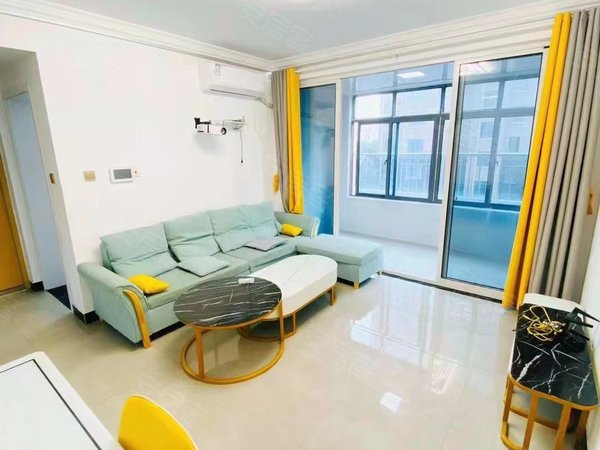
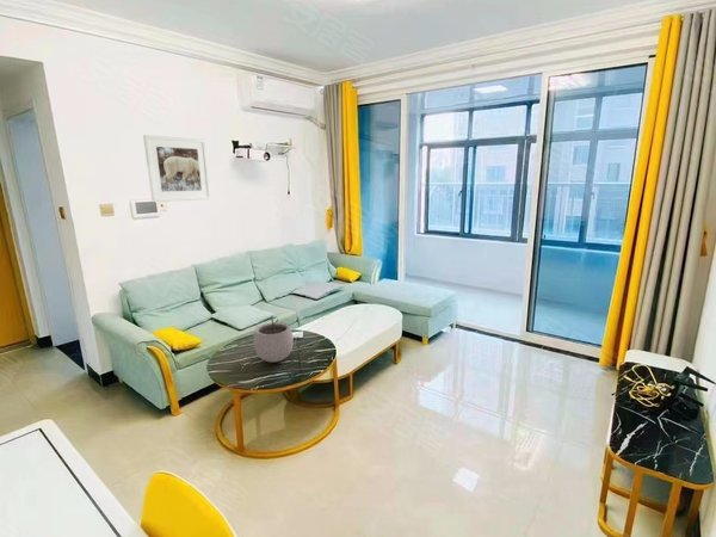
+ plant pot [253,315,295,364]
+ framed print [142,134,212,203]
